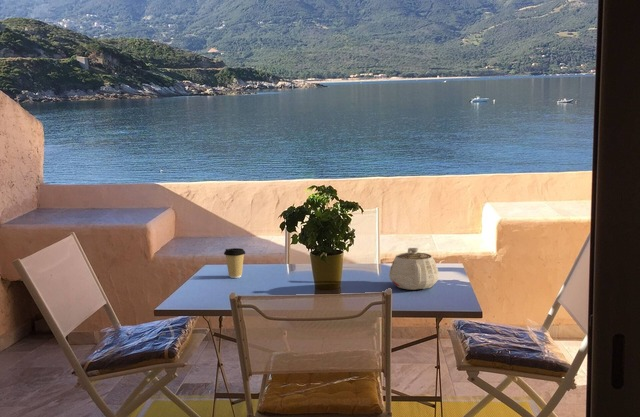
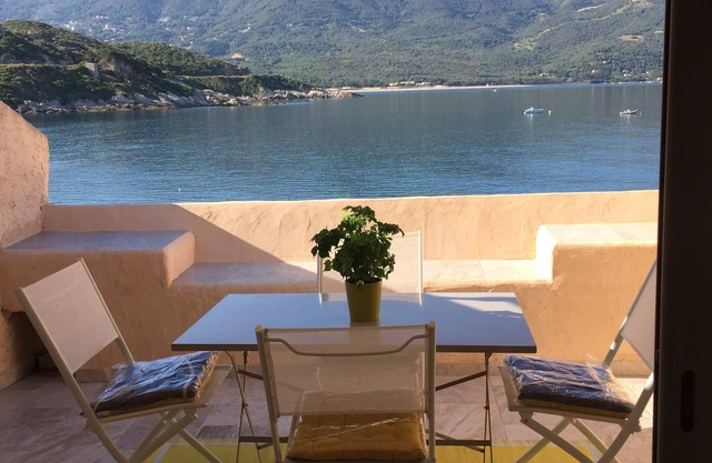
- teapot [388,247,440,291]
- coffee cup [223,247,246,279]
